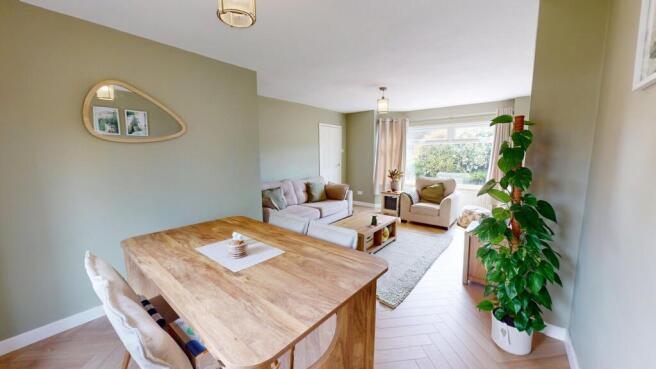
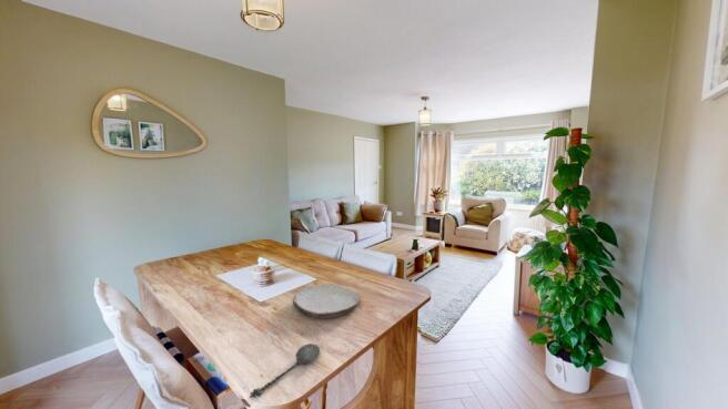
+ plate [292,283,361,319]
+ spoon [249,342,321,399]
